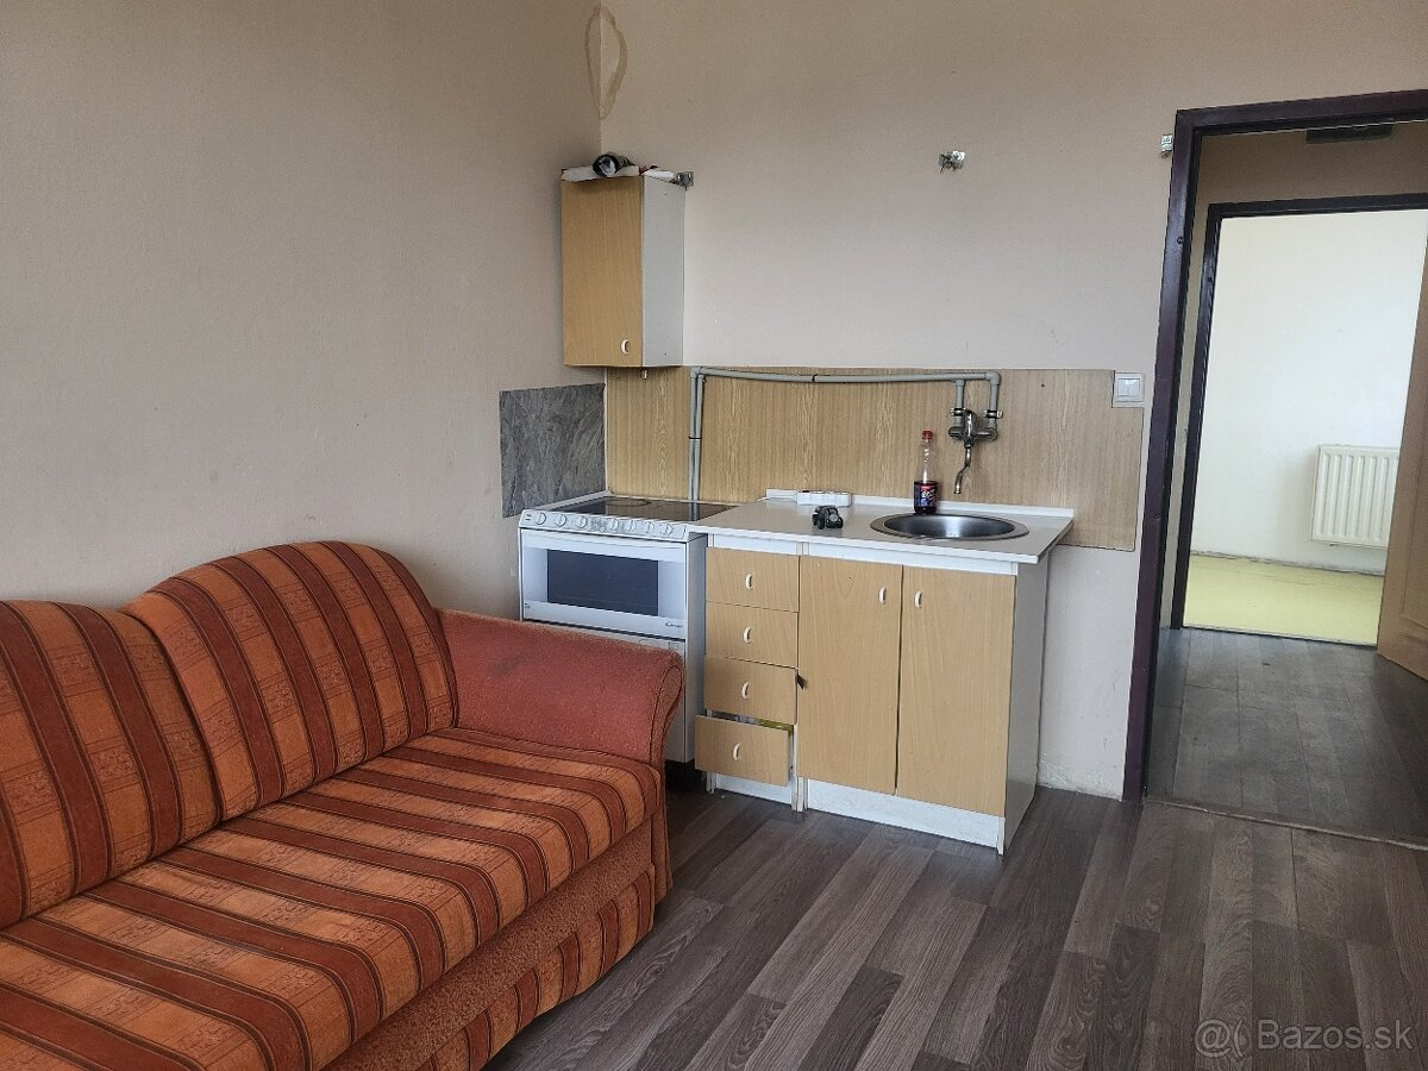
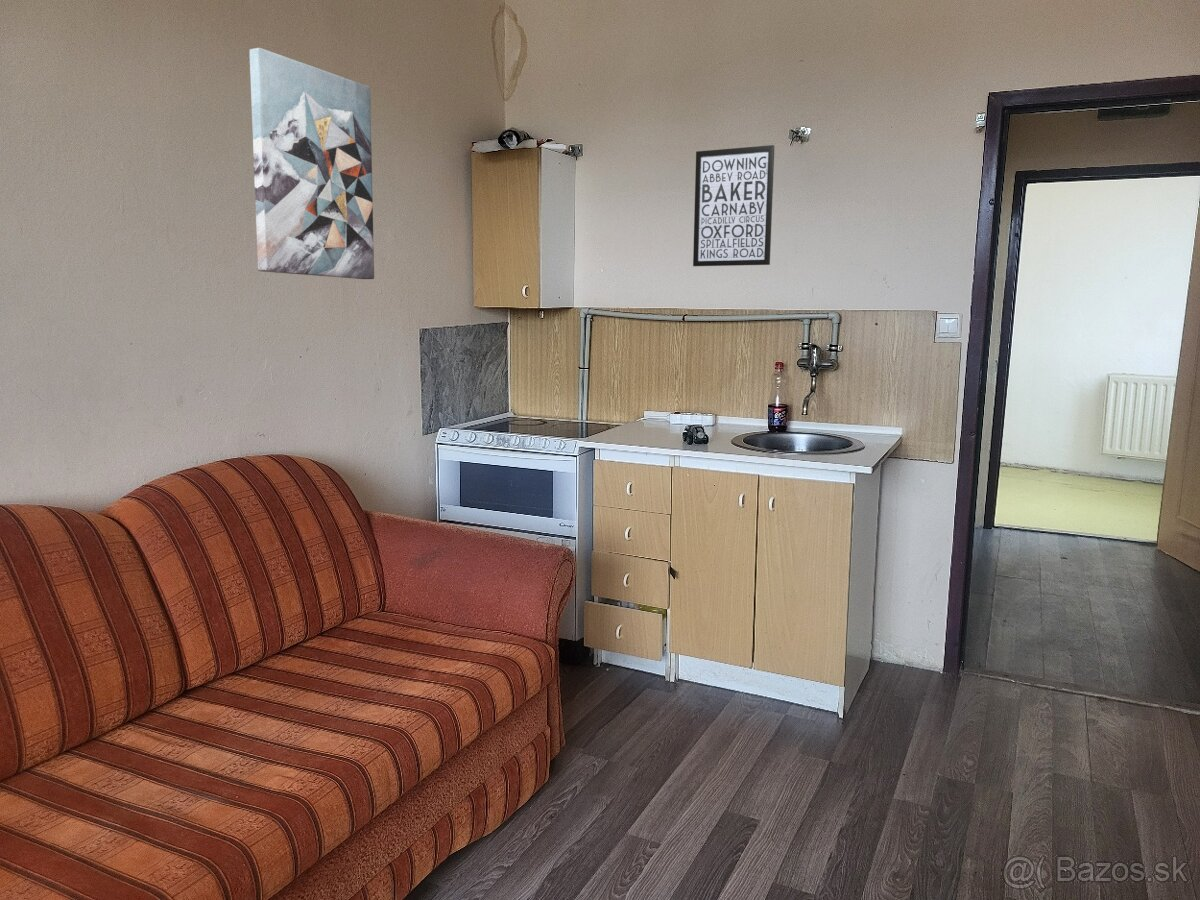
+ wall art [692,144,775,267]
+ wall art [248,47,375,280]
